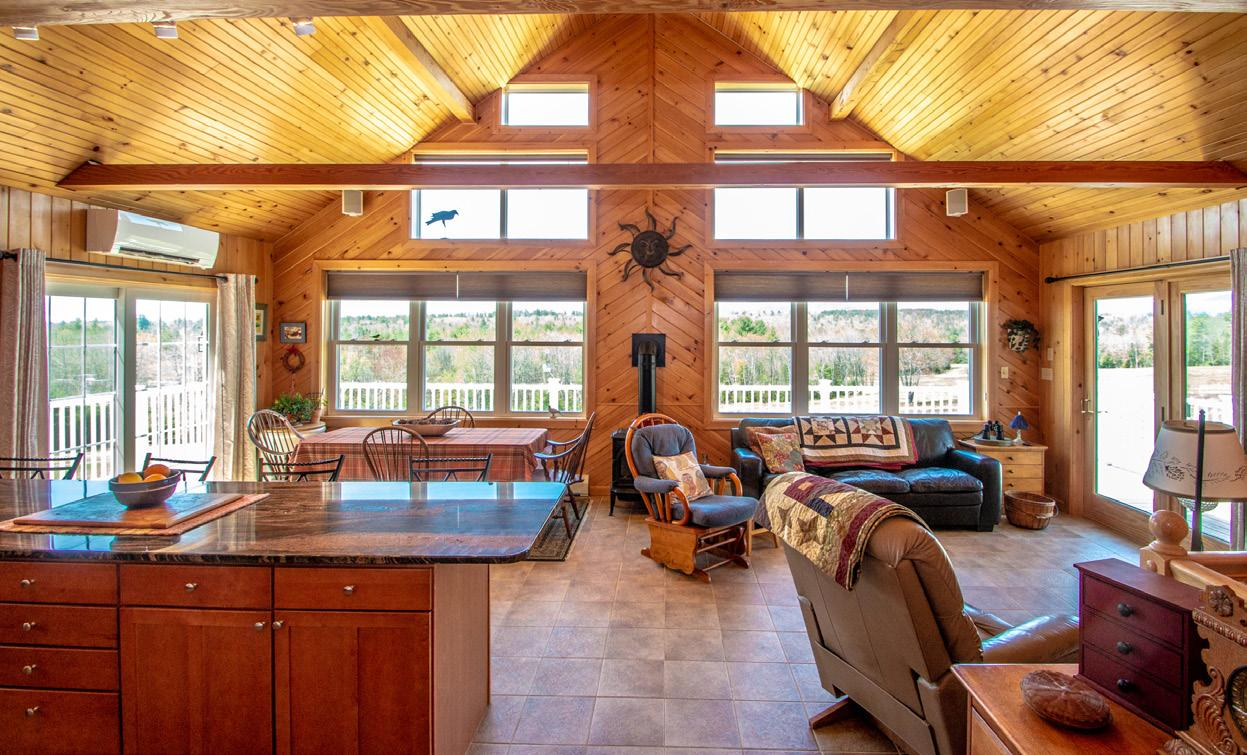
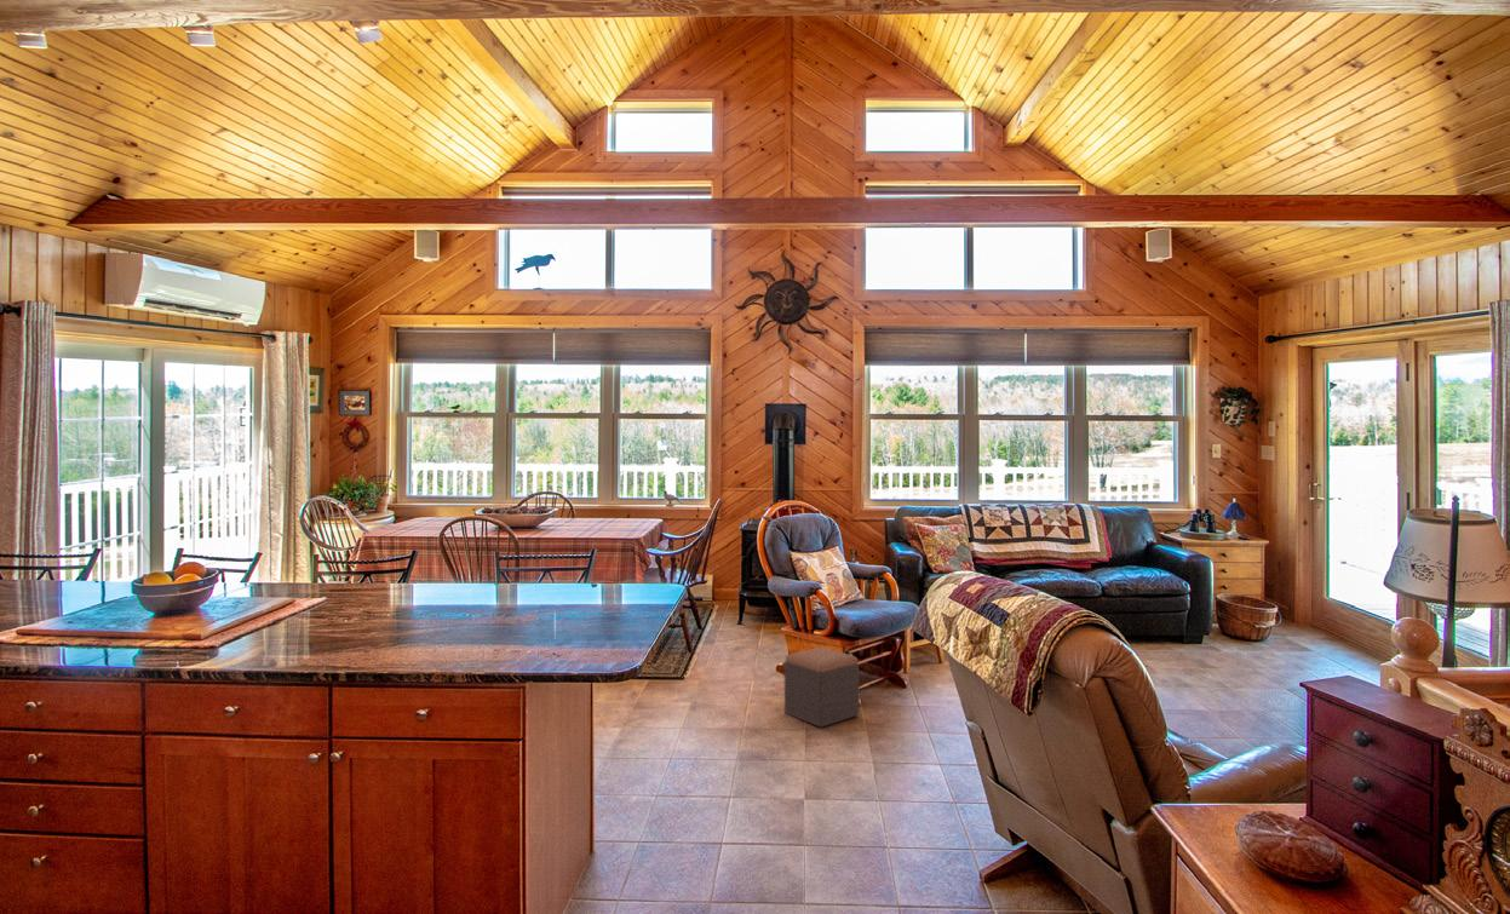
+ footstool [783,646,860,729]
